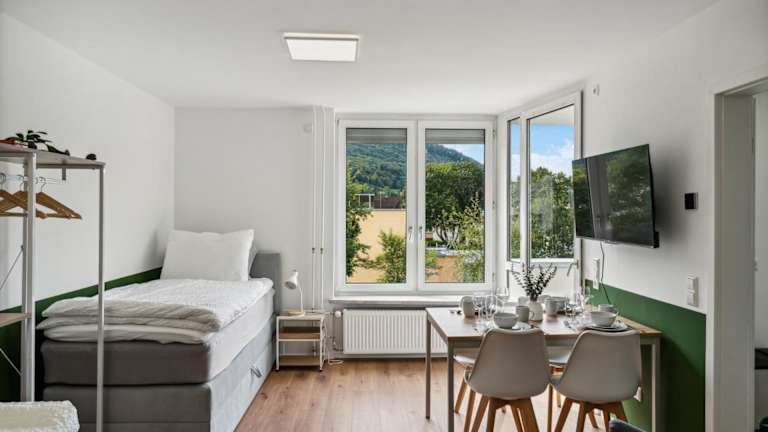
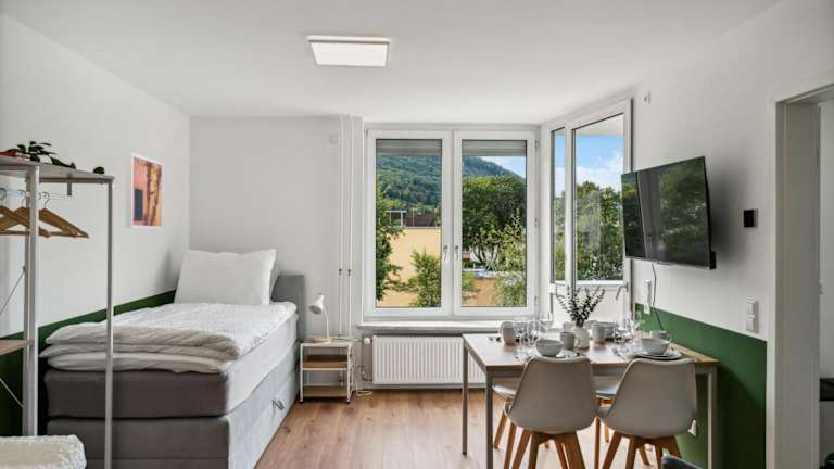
+ wall art [125,152,164,230]
